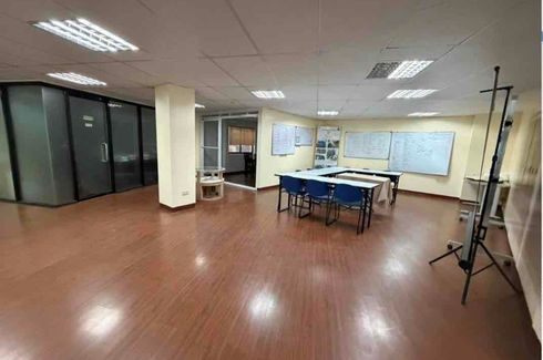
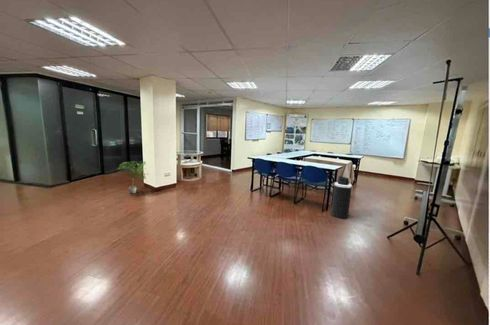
+ trash can [330,175,353,220]
+ potted plant [116,160,149,195]
